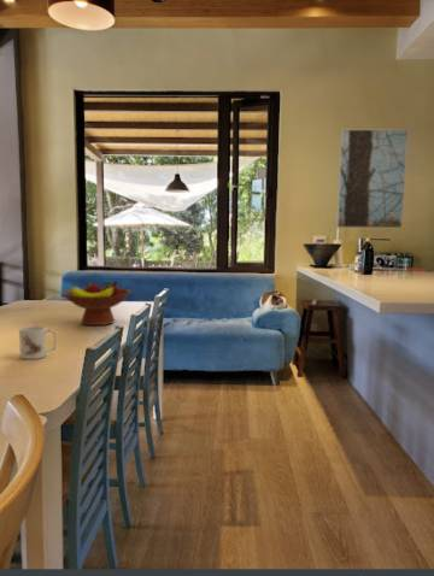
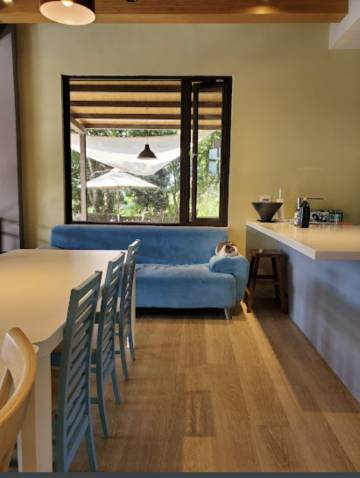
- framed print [335,128,410,229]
- fruit bowl [61,280,131,327]
- mug [18,324,58,360]
